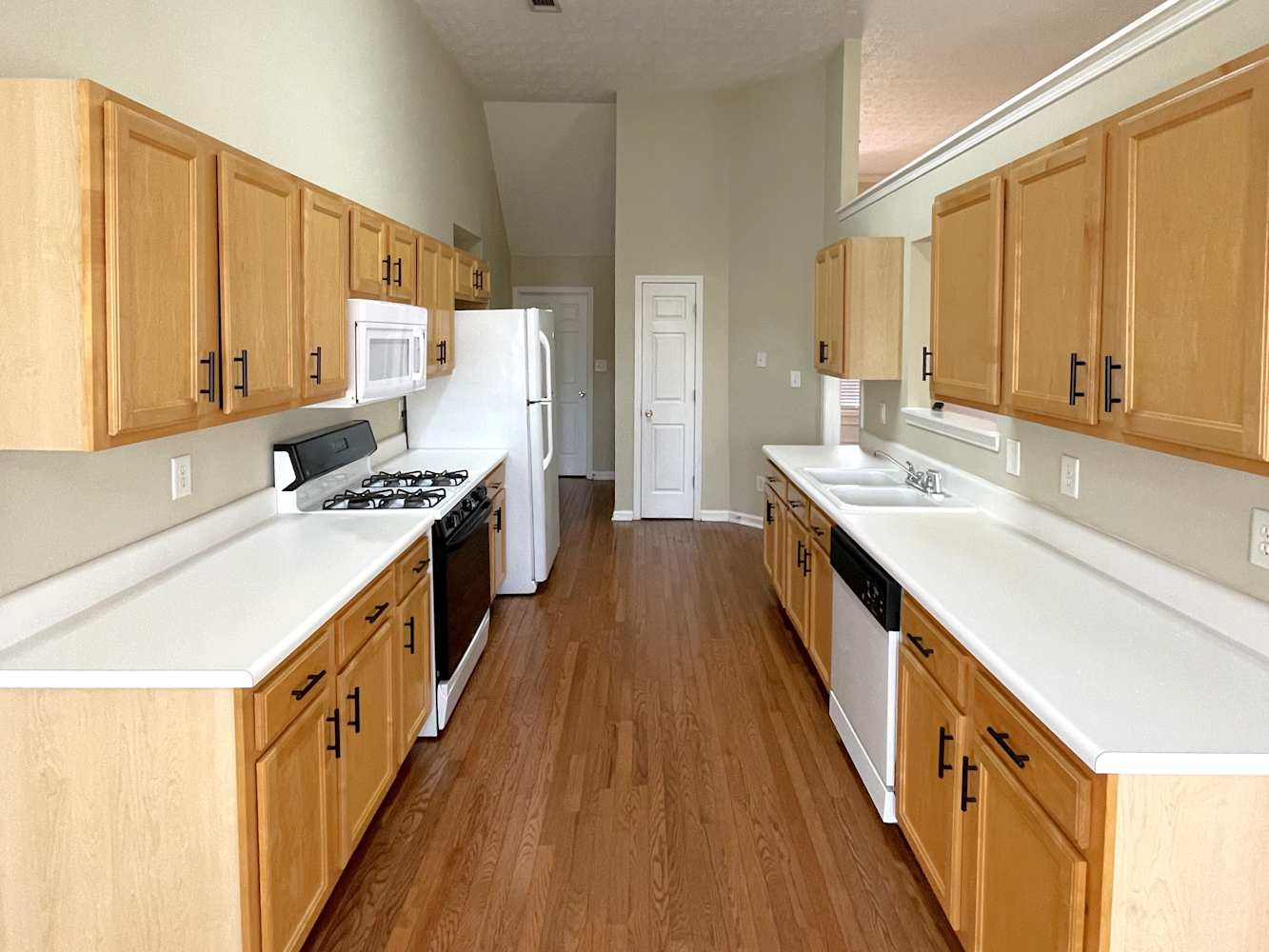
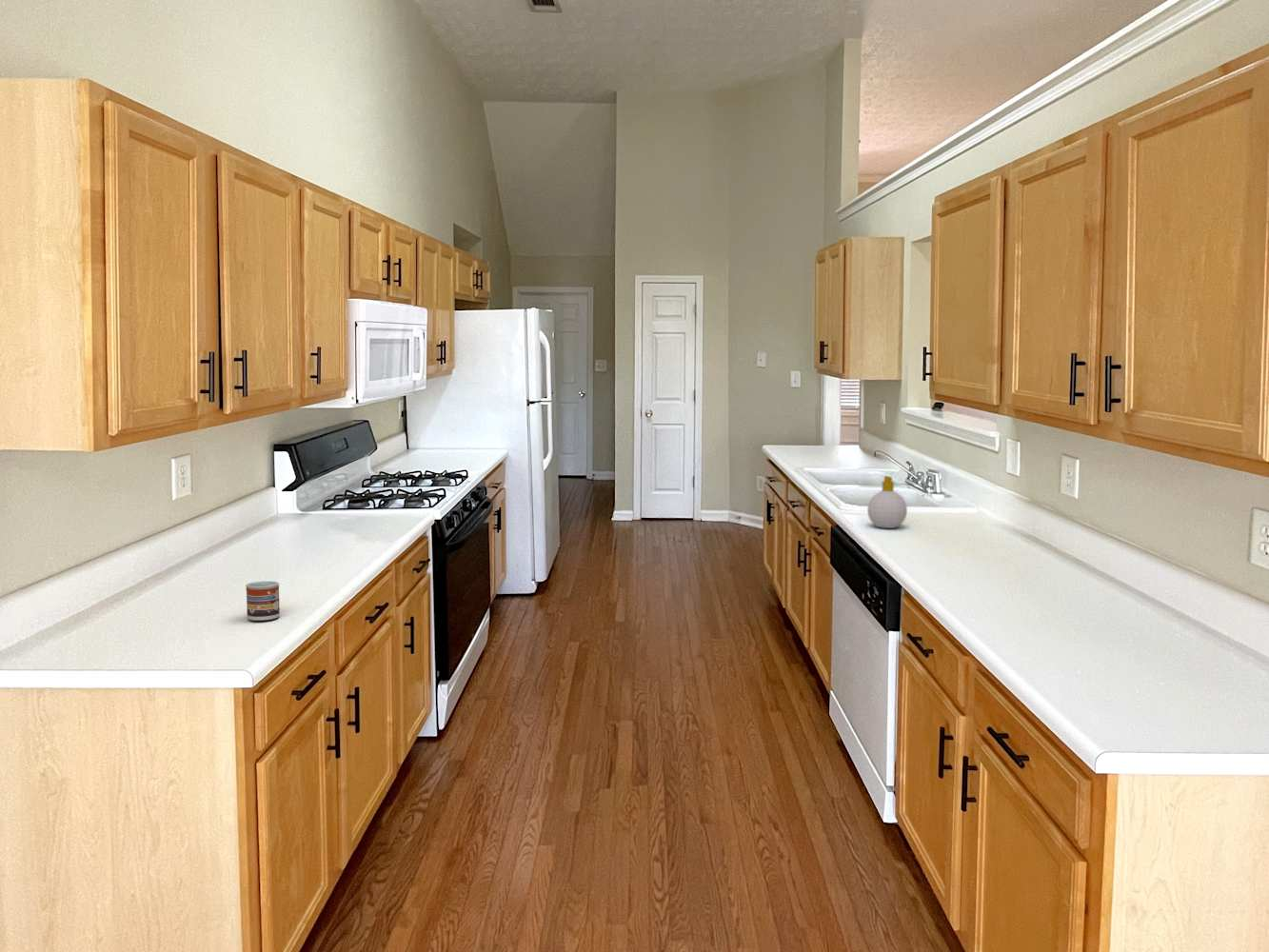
+ cup [245,580,281,622]
+ soap bottle [866,475,908,529]
